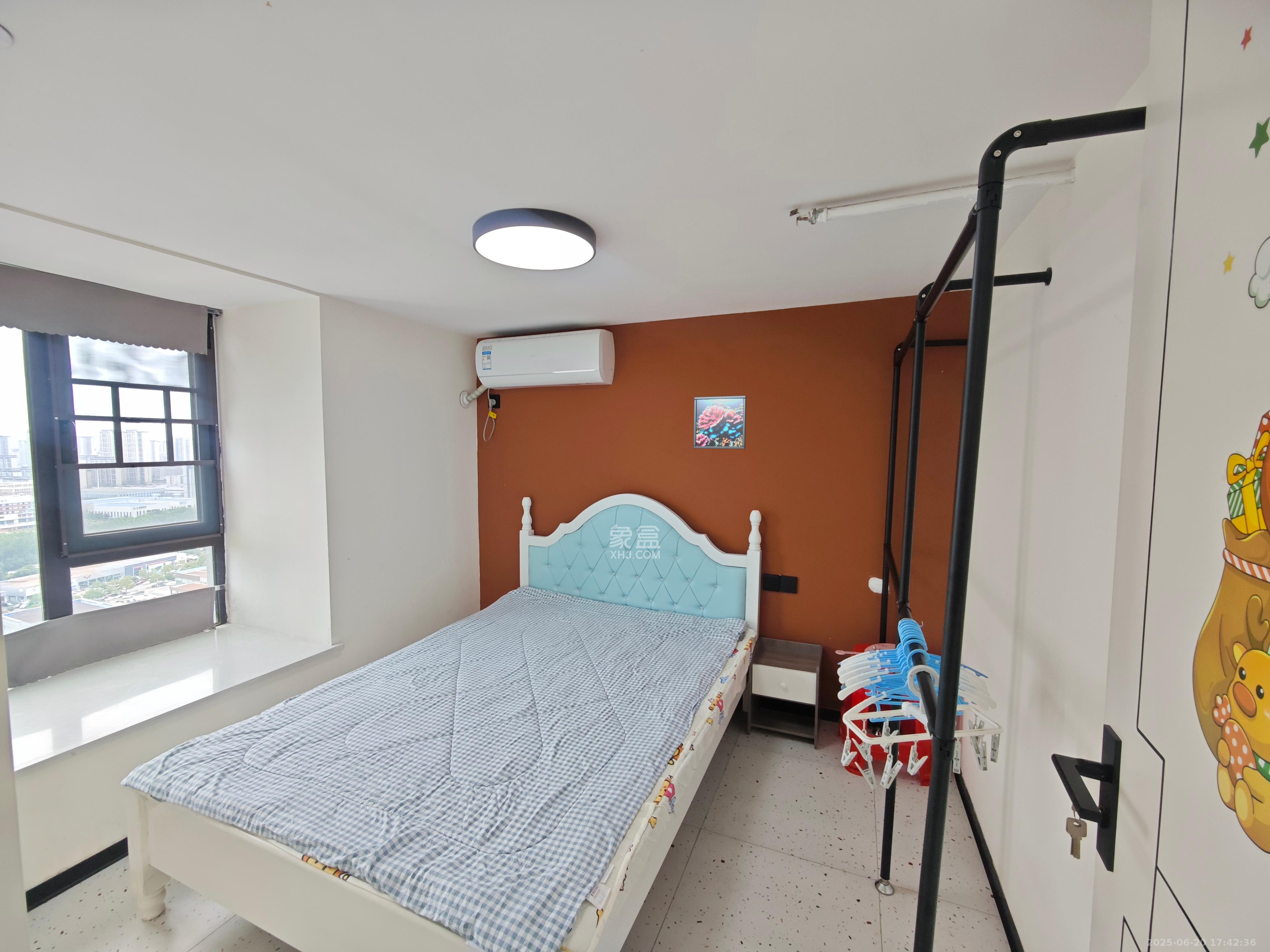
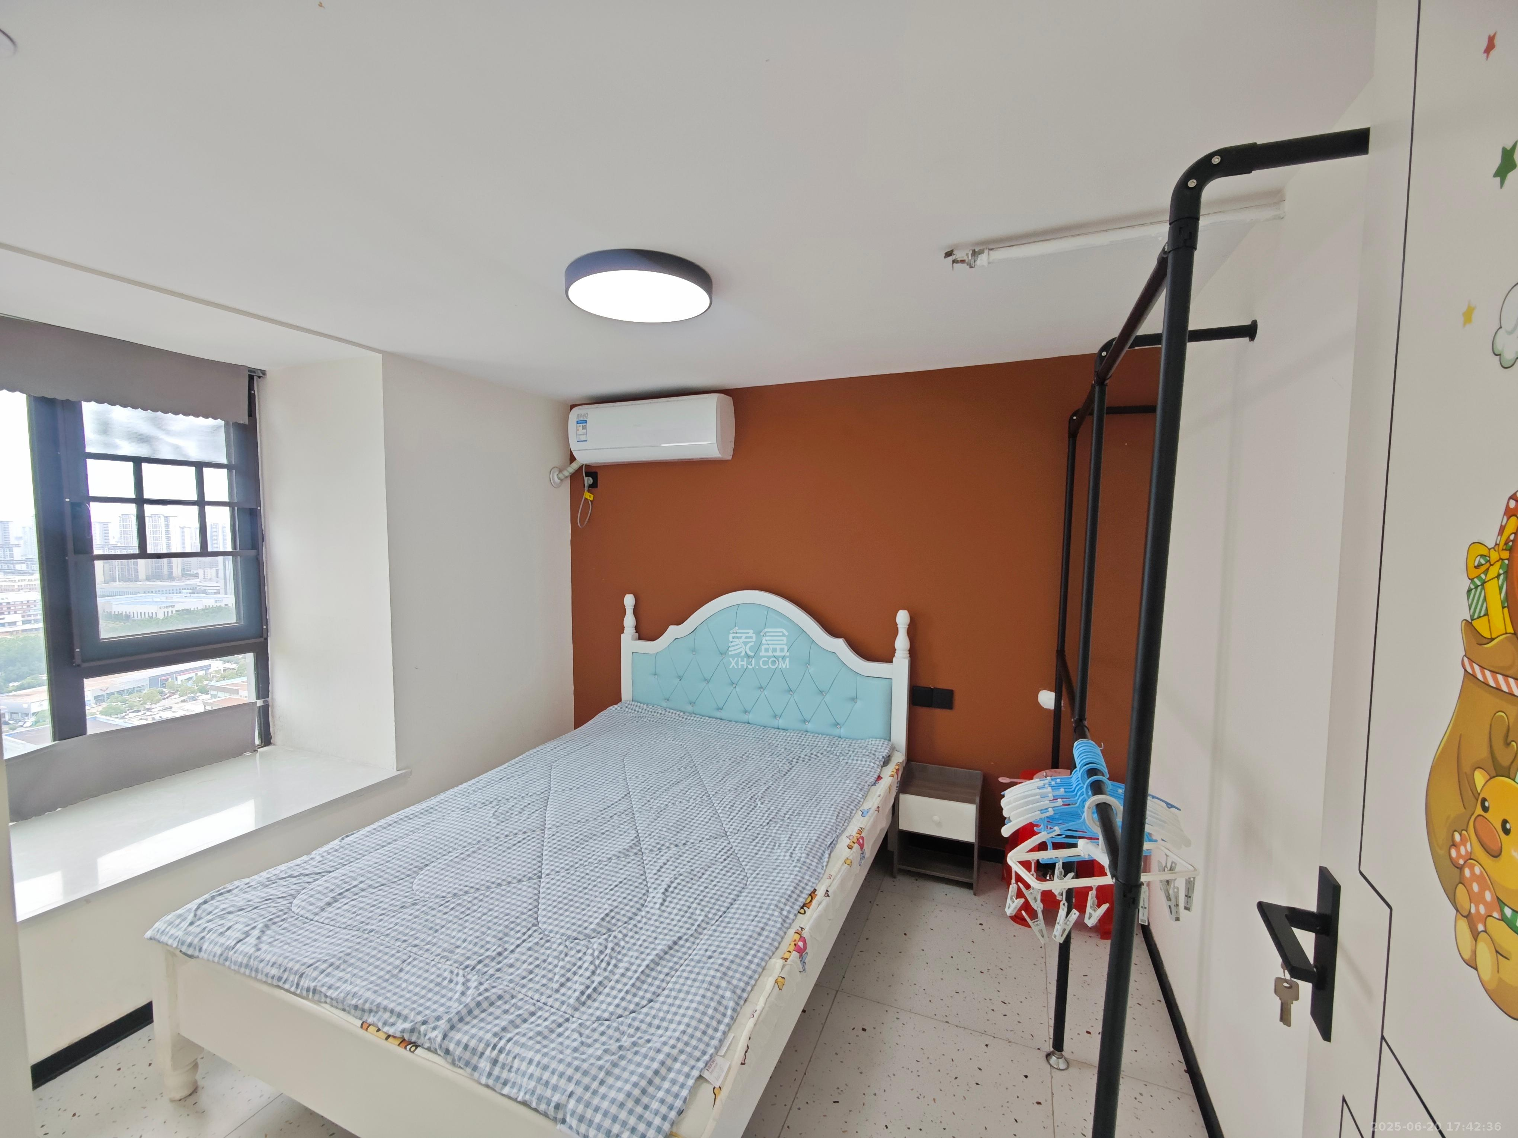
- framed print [693,395,747,450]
